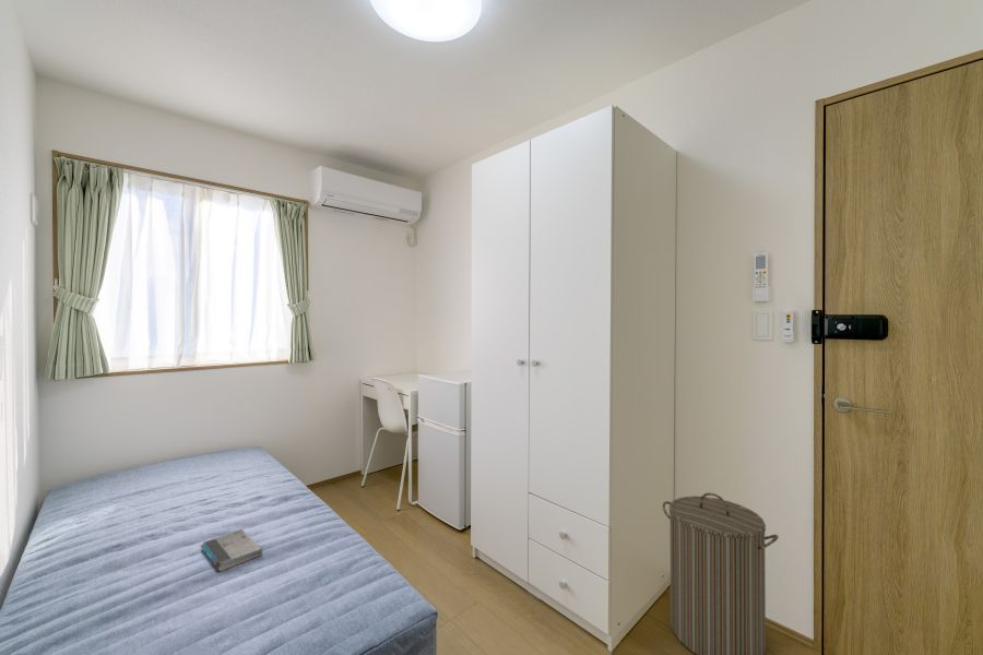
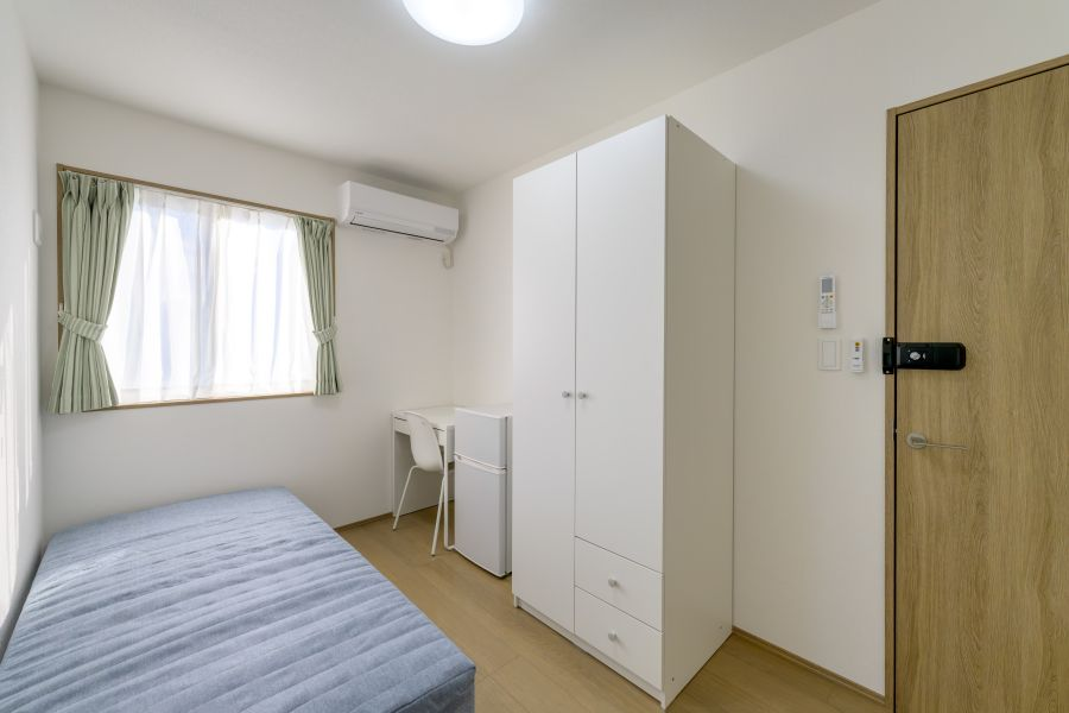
- book [200,528,263,572]
- laundry hamper [662,491,780,655]
